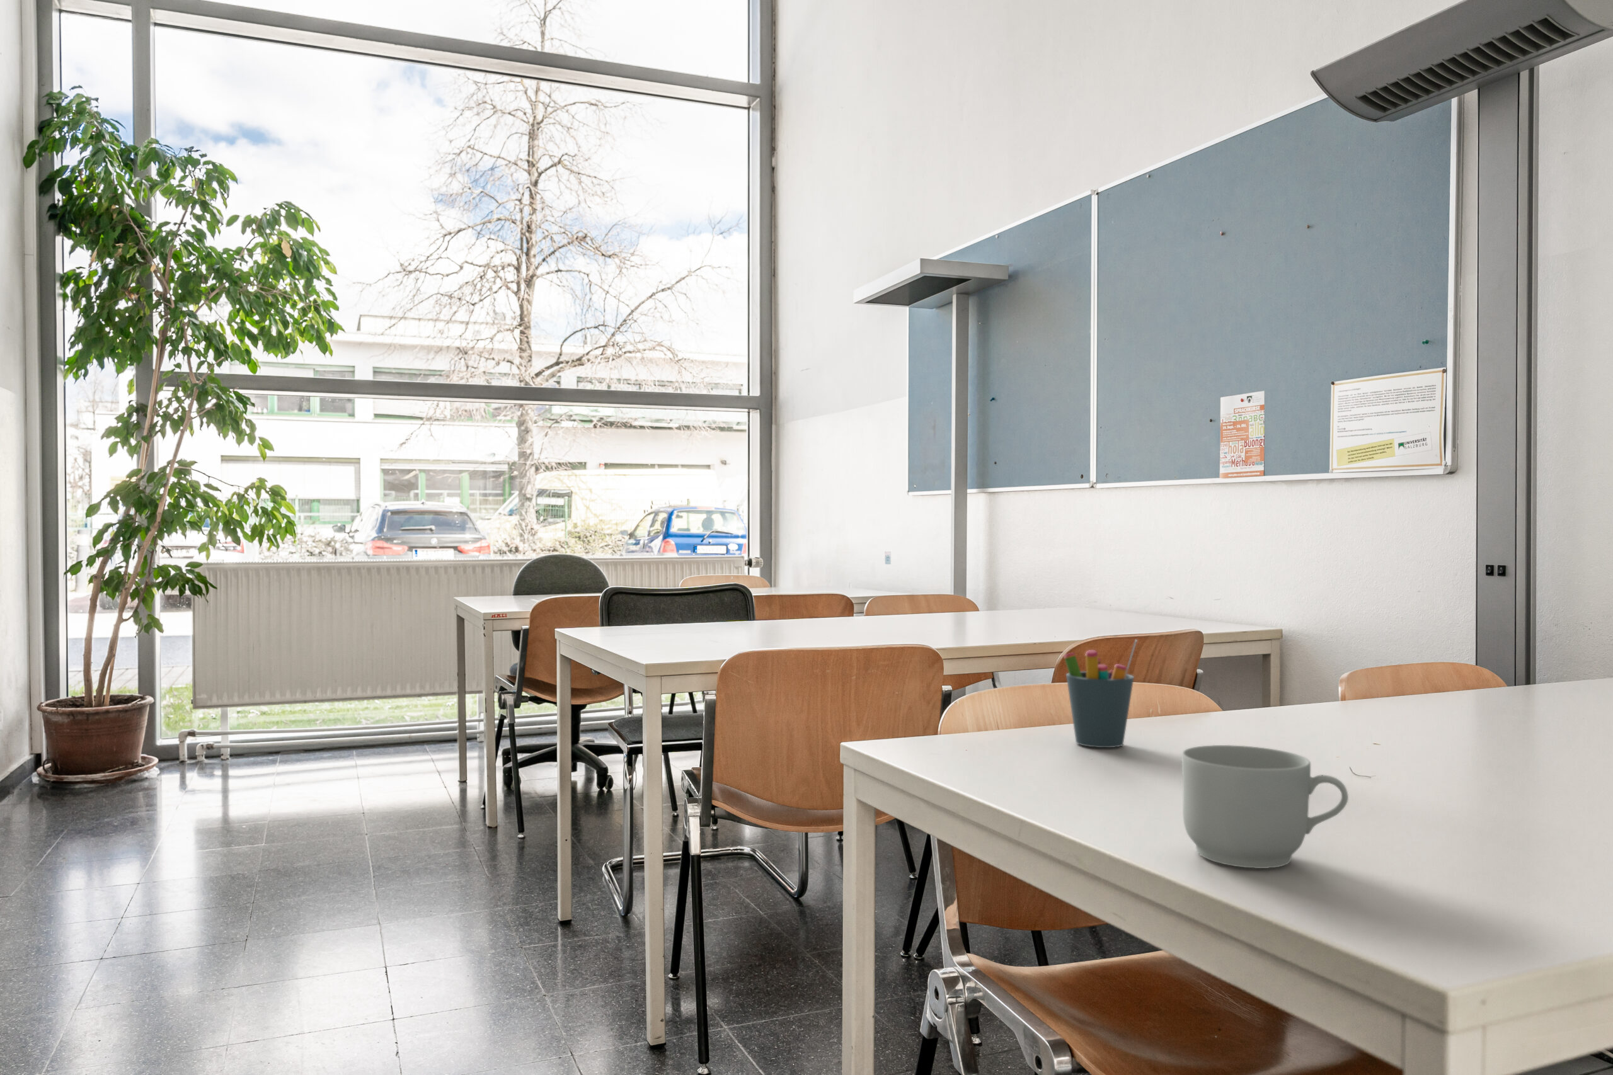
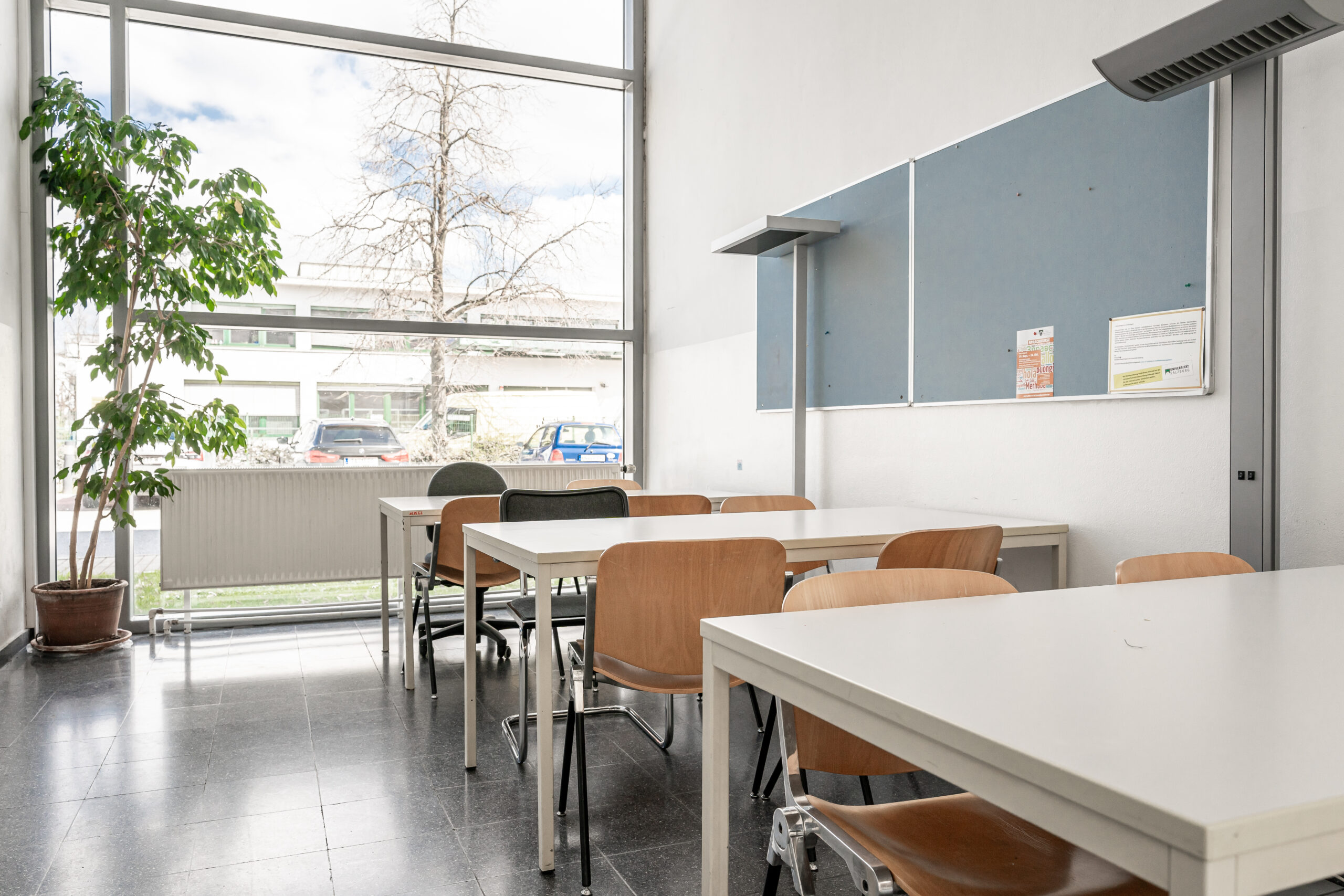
- pen holder [1063,639,1138,749]
- mug [1181,744,1349,869]
